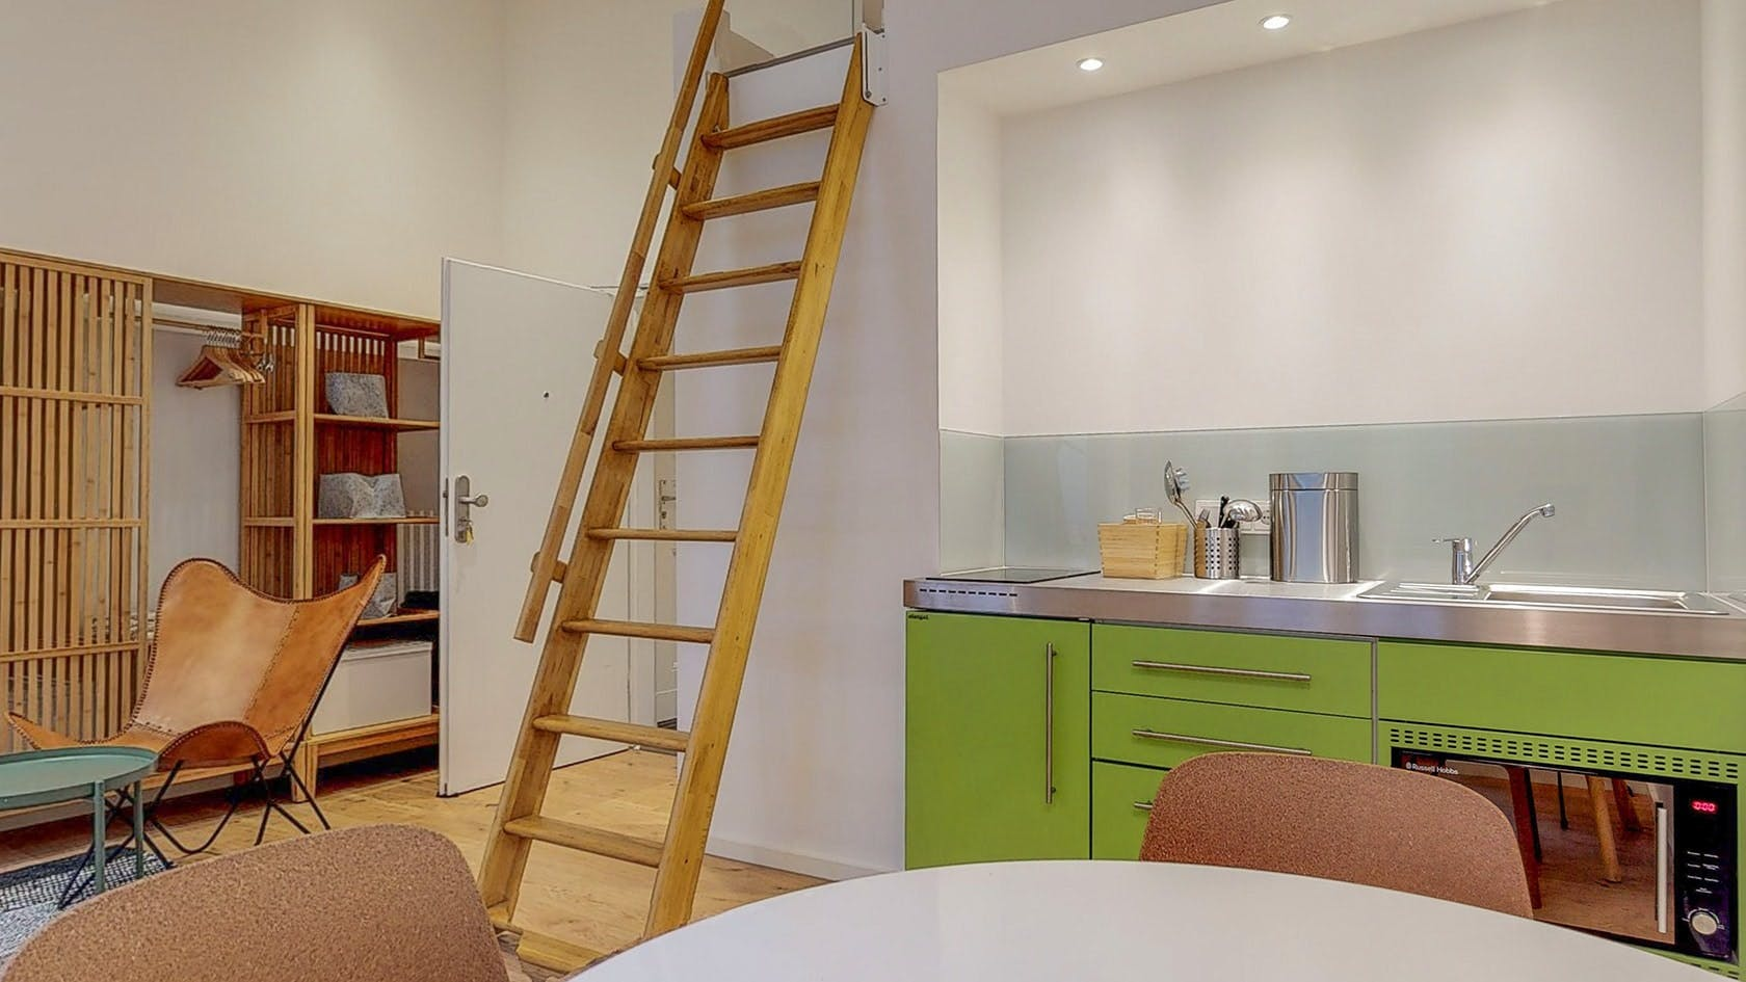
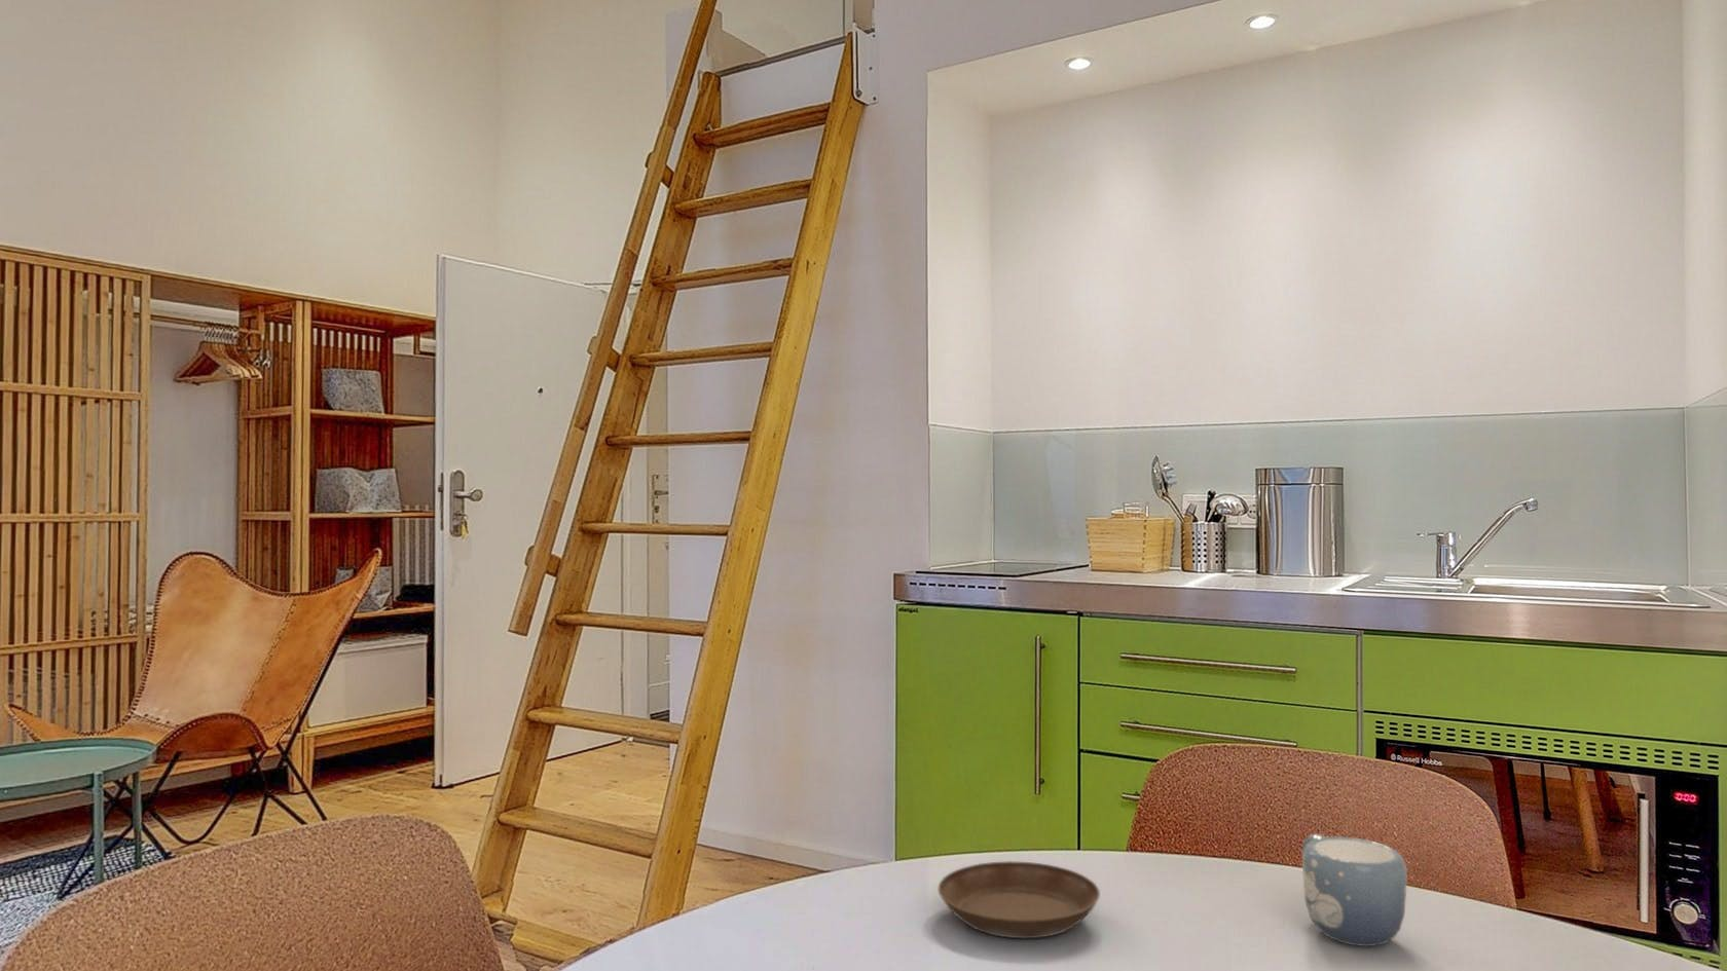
+ mug [1301,833,1408,947]
+ saucer [937,860,1101,939]
